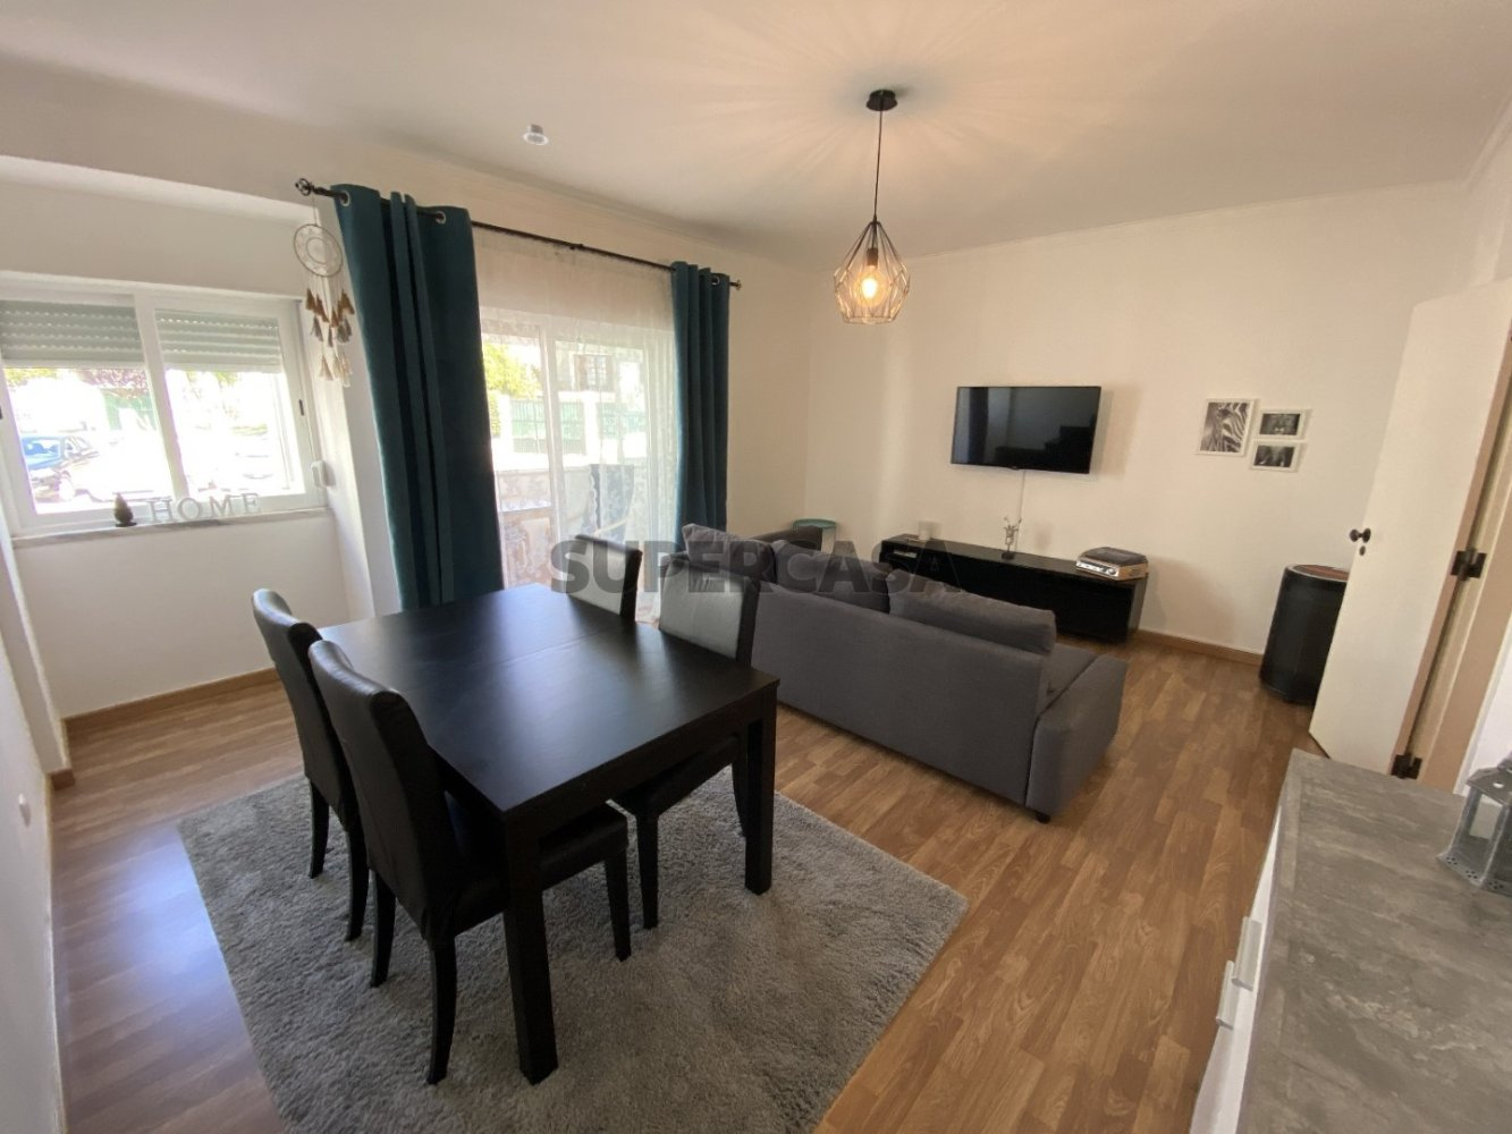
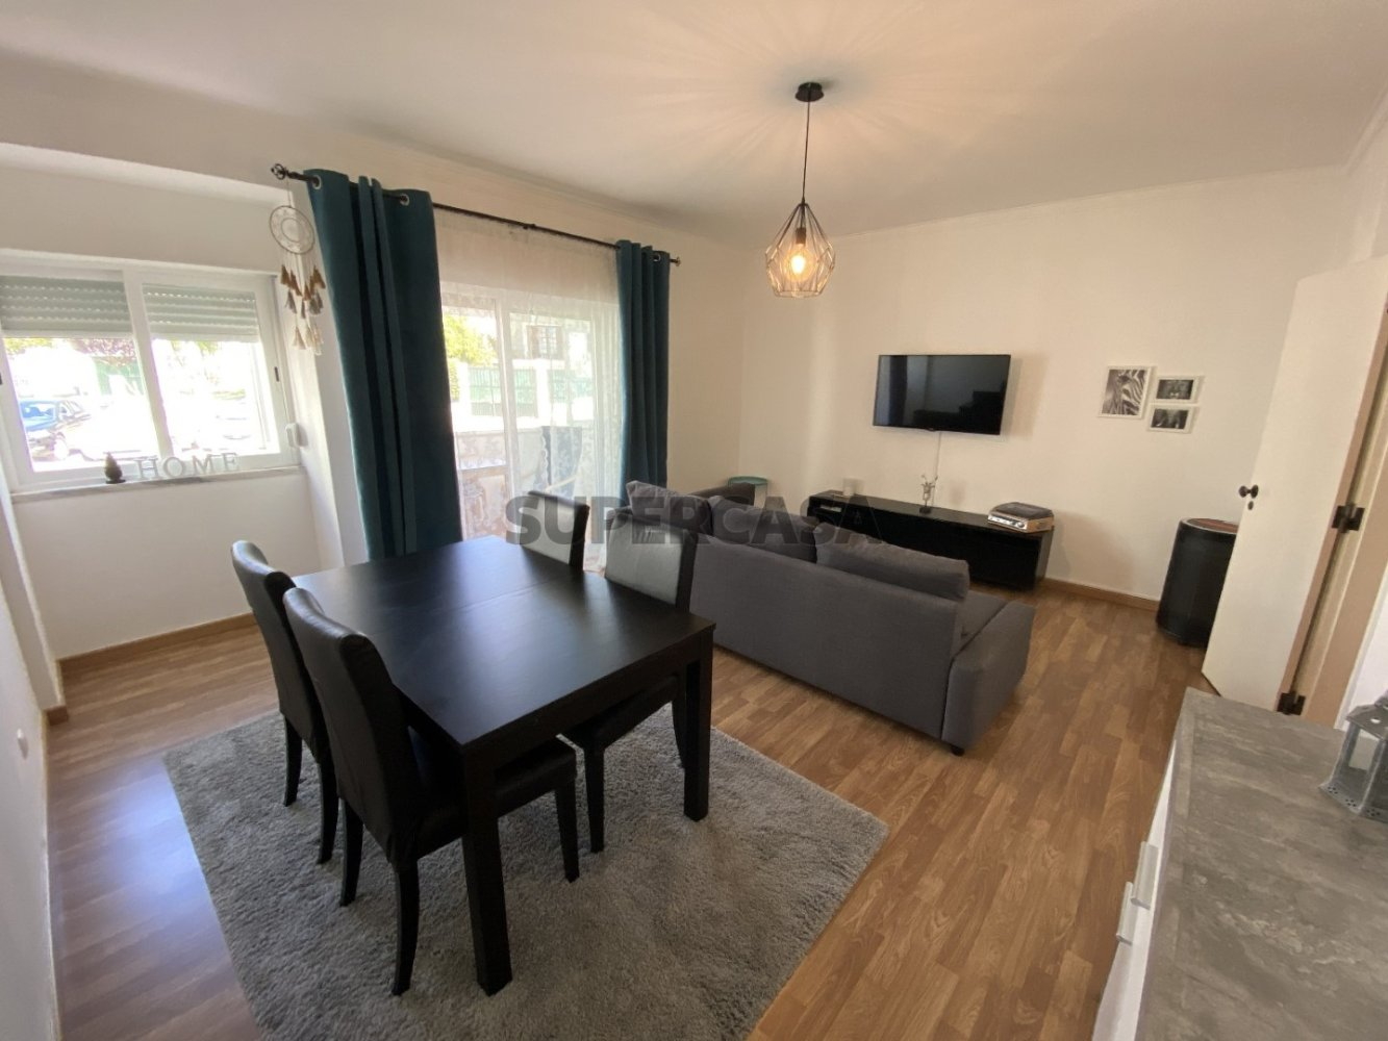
- recessed light [522,123,549,145]
